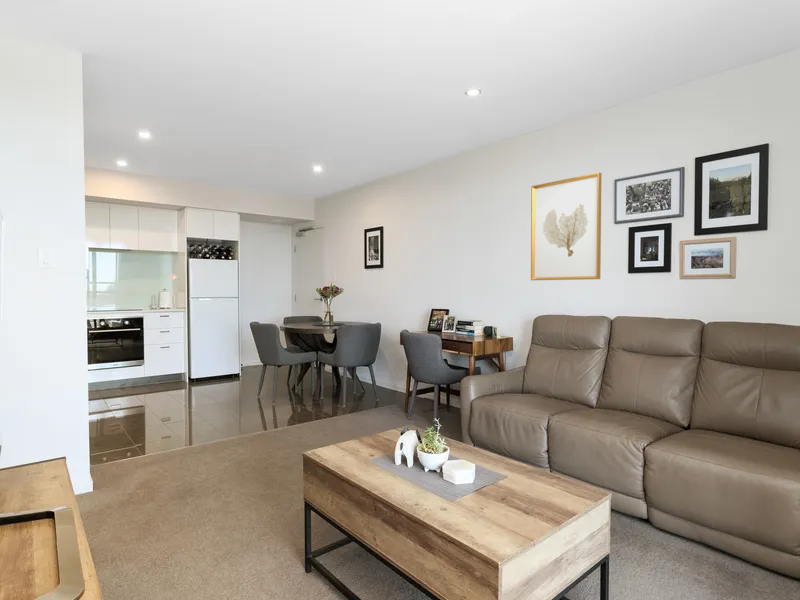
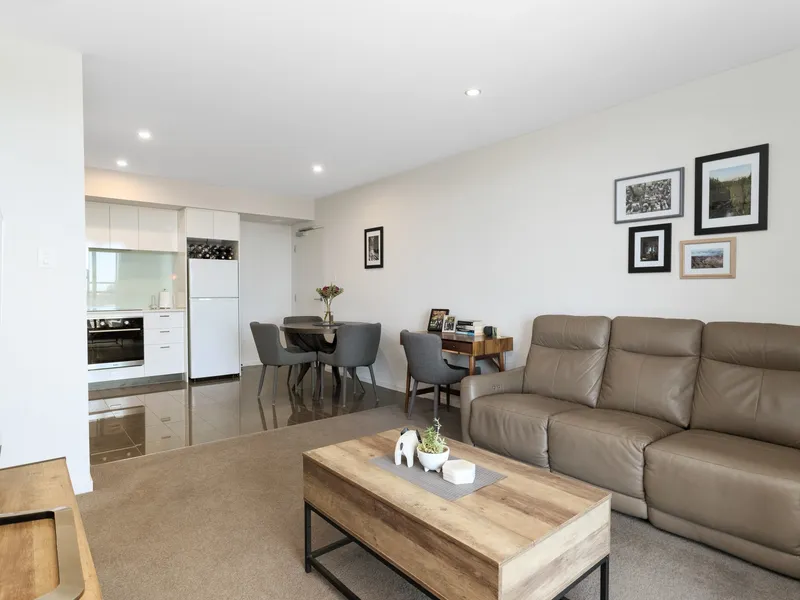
- wall art [530,172,602,281]
